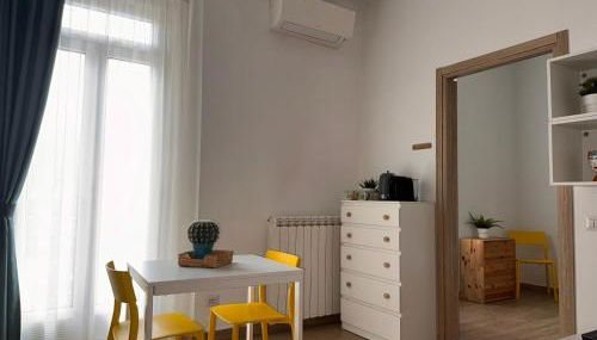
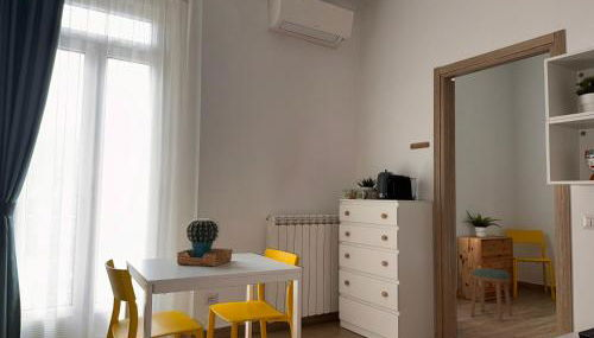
+ stool [469,267,513,323]
